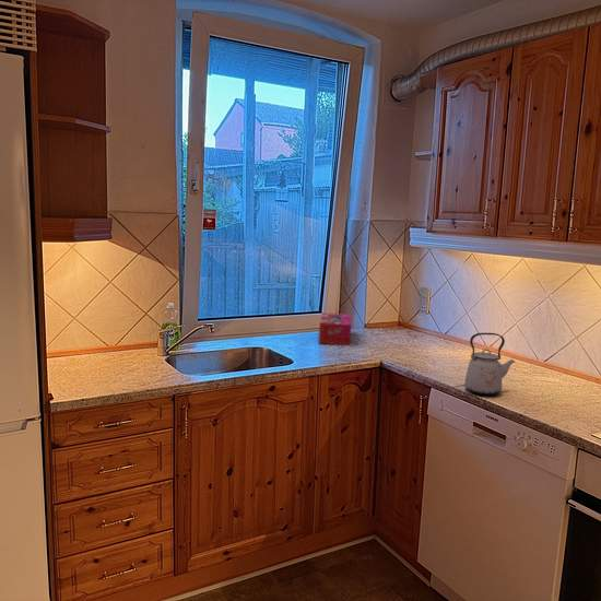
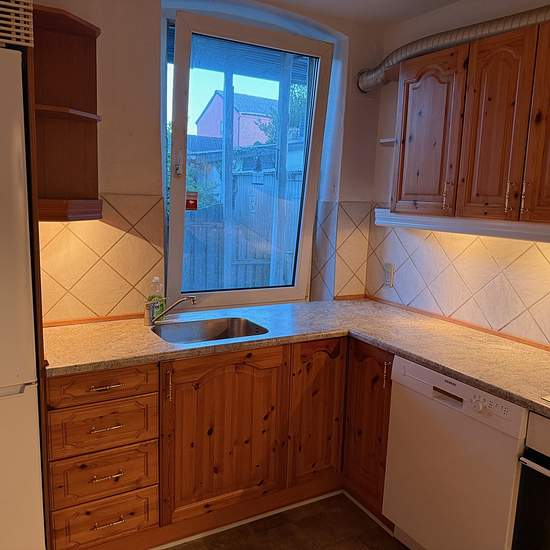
- kettle [463,332,516,396]
- tissue box [318,313,352,346]
